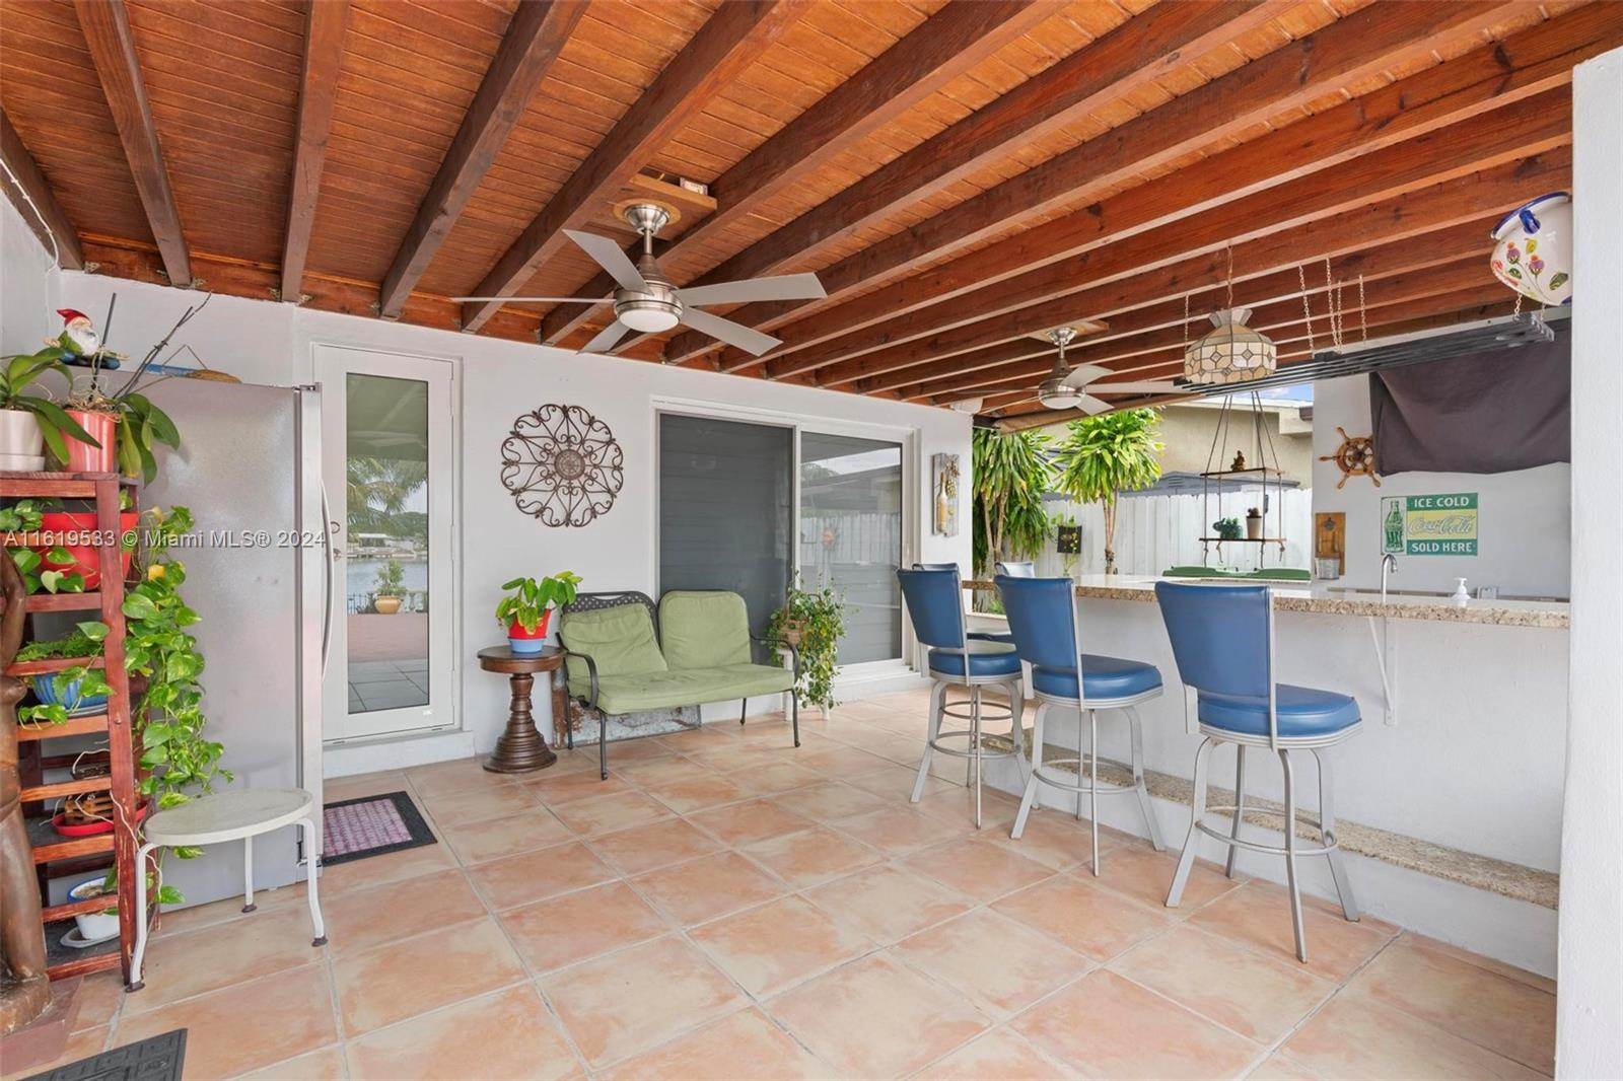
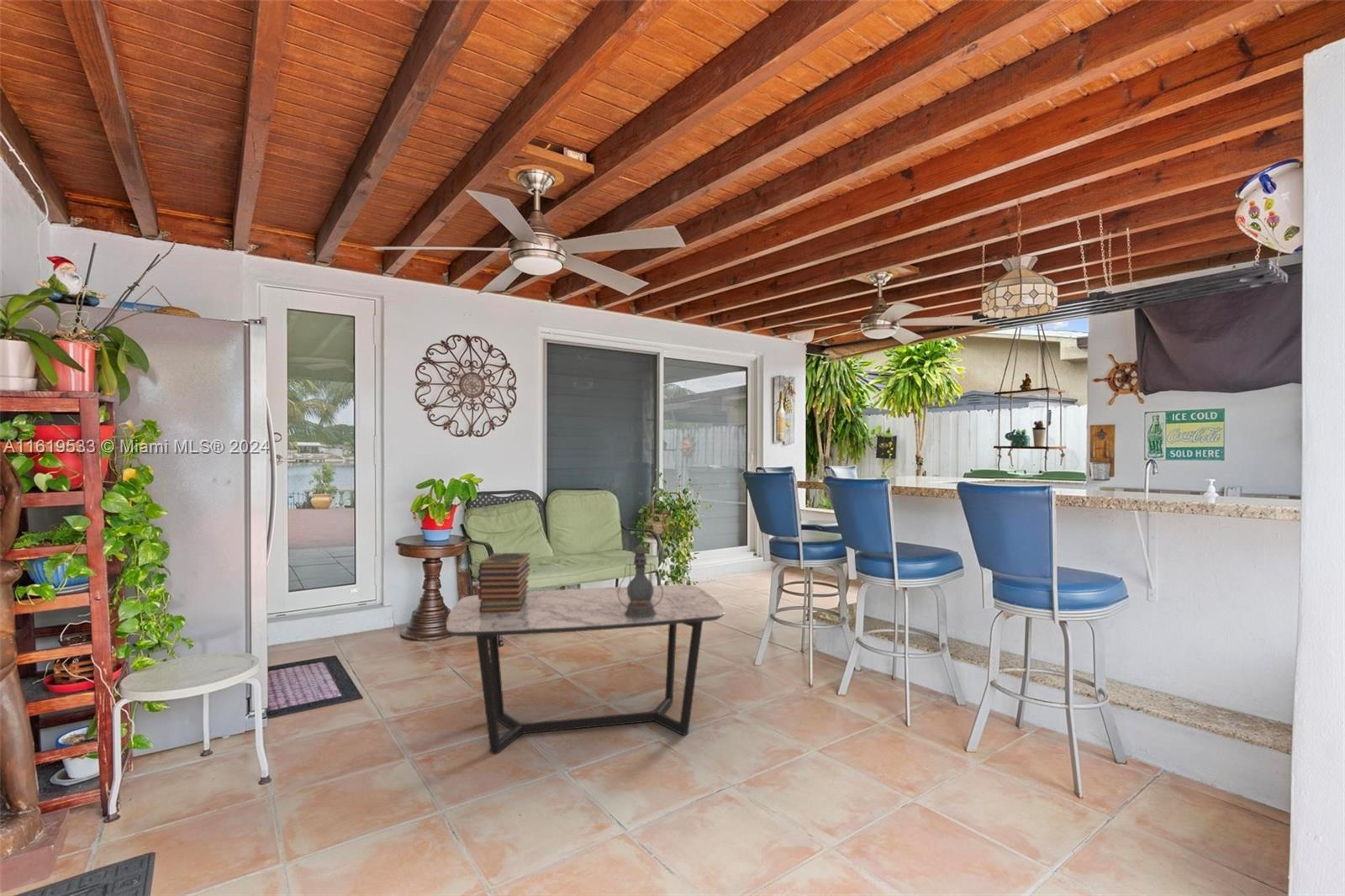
+ book stack [477,552,531,613]
+ coffee table [446,584,725,756]
+ lantern [618,544,663,619]
